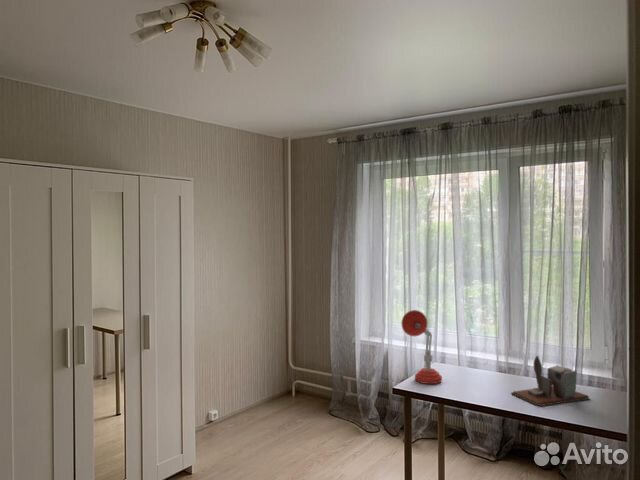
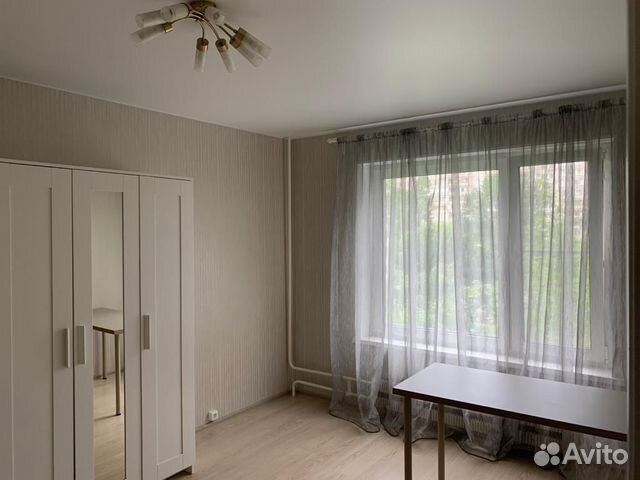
- desk organizer [510,355,590,407]
- desk lamp [400,309,443,385]
